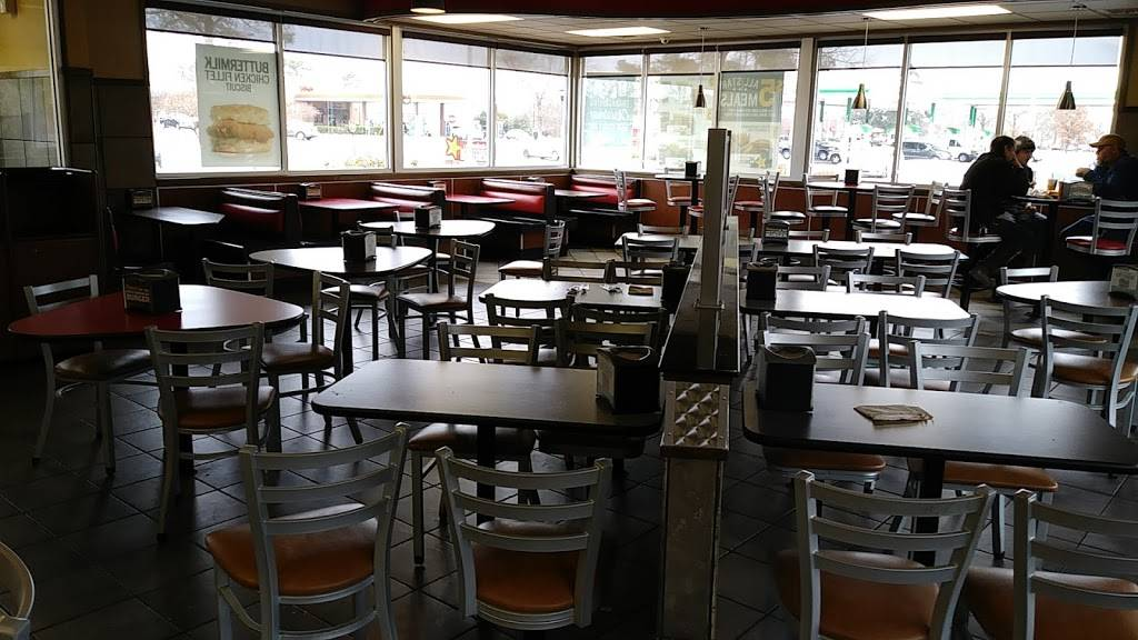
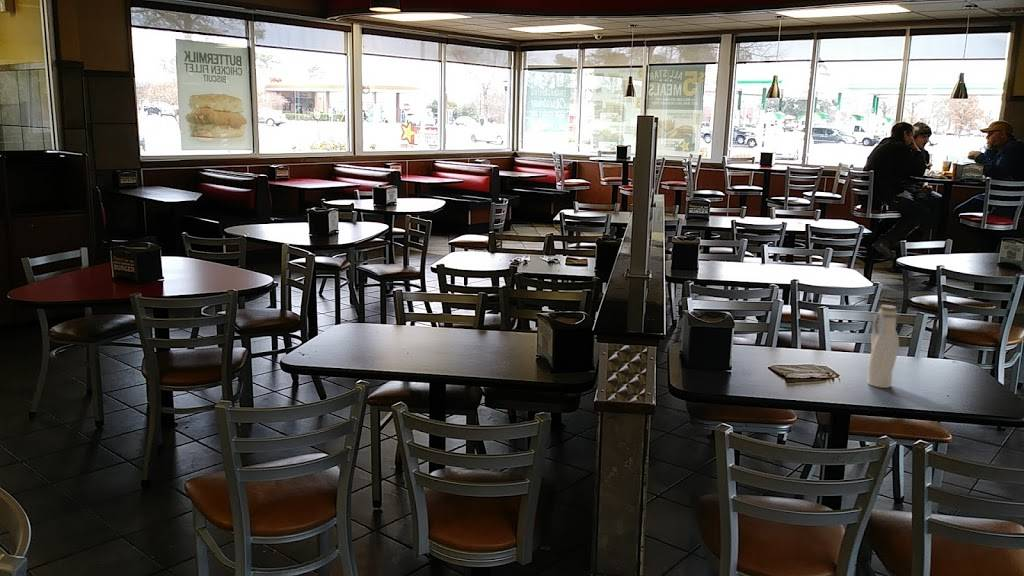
+ water bottle [866,304,900,389]
